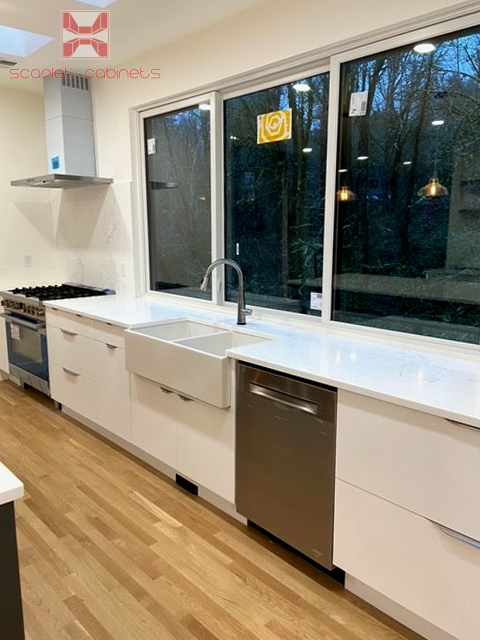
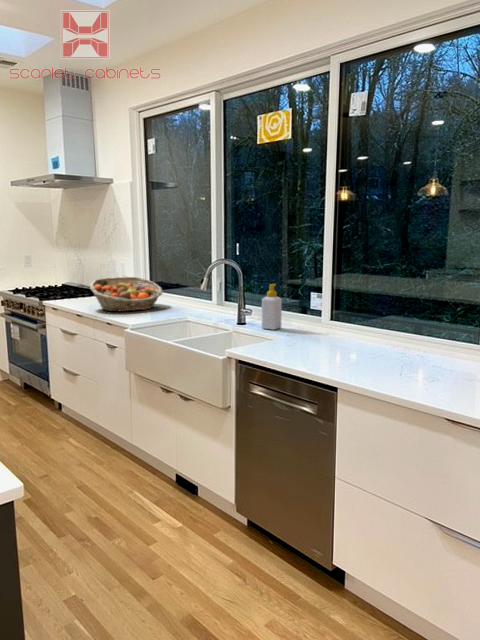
+ fruit basket [89,276,163,313]
+ soap bottle [261,283,283,331]
